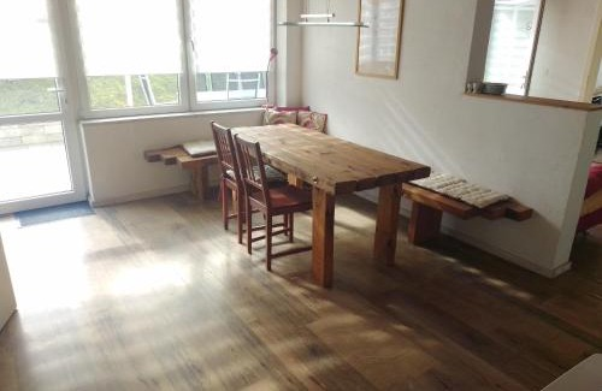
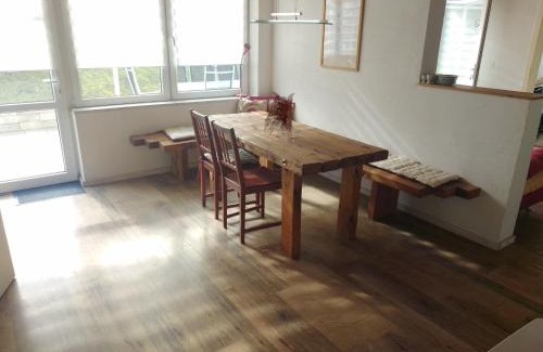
+ plant [263,91,296,140]
